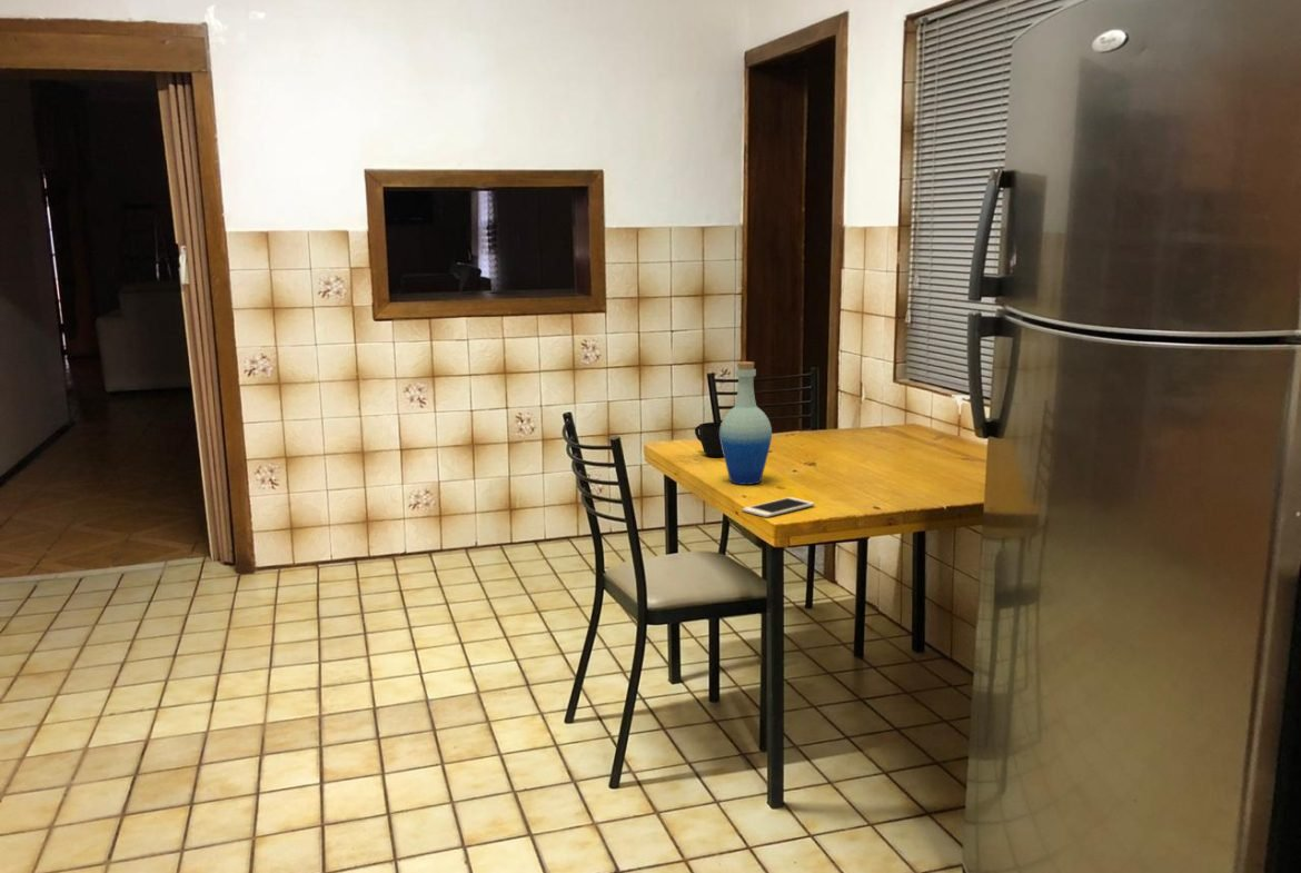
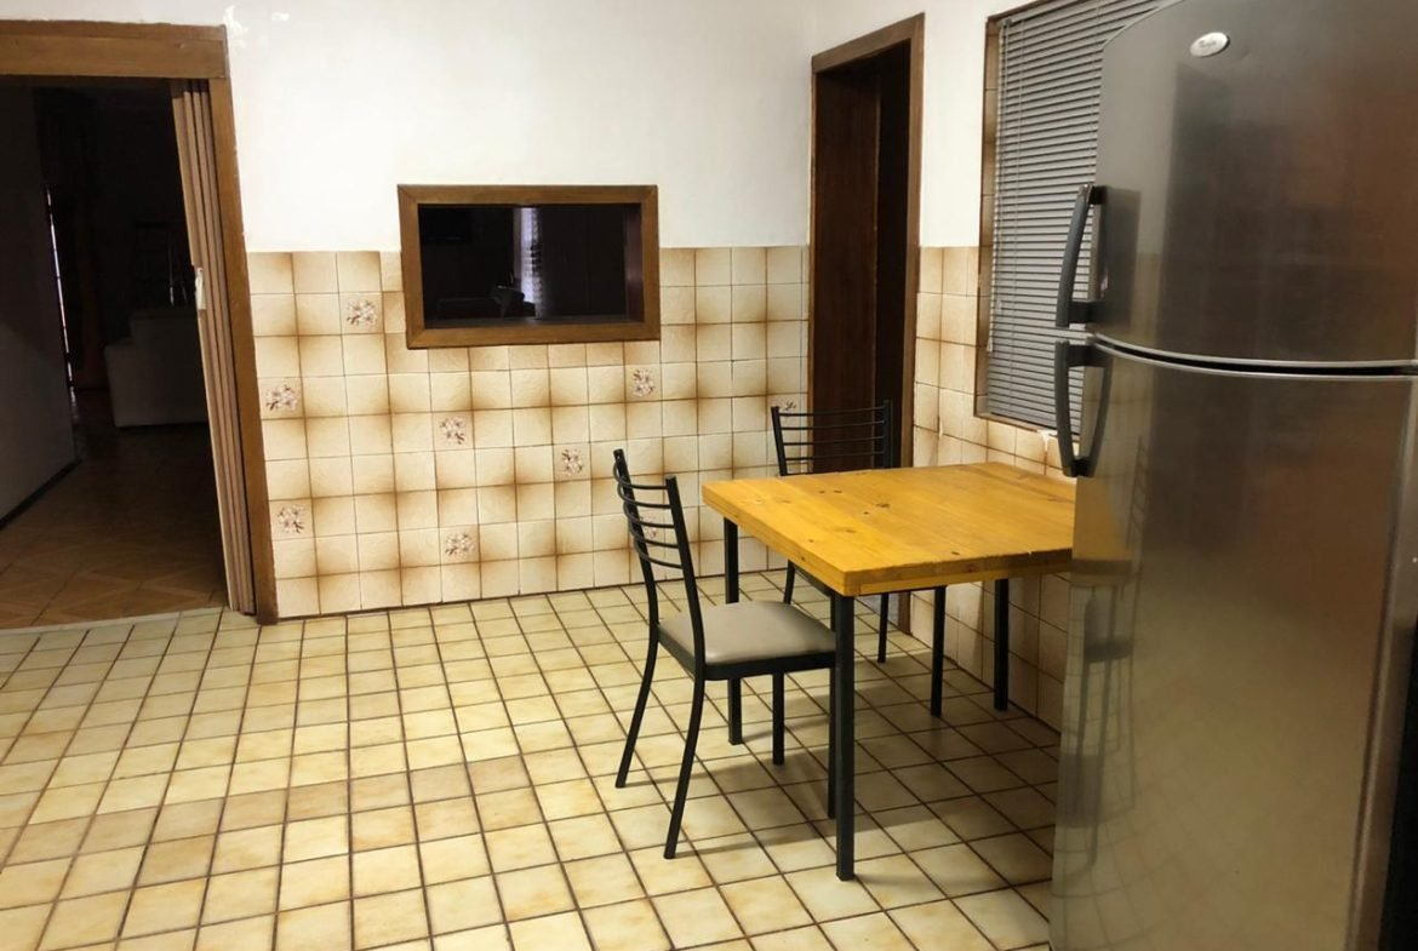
- cell phone [742,496,816,518]
- bottle [719,360,773,486]
- cup [694,421,724,458]
